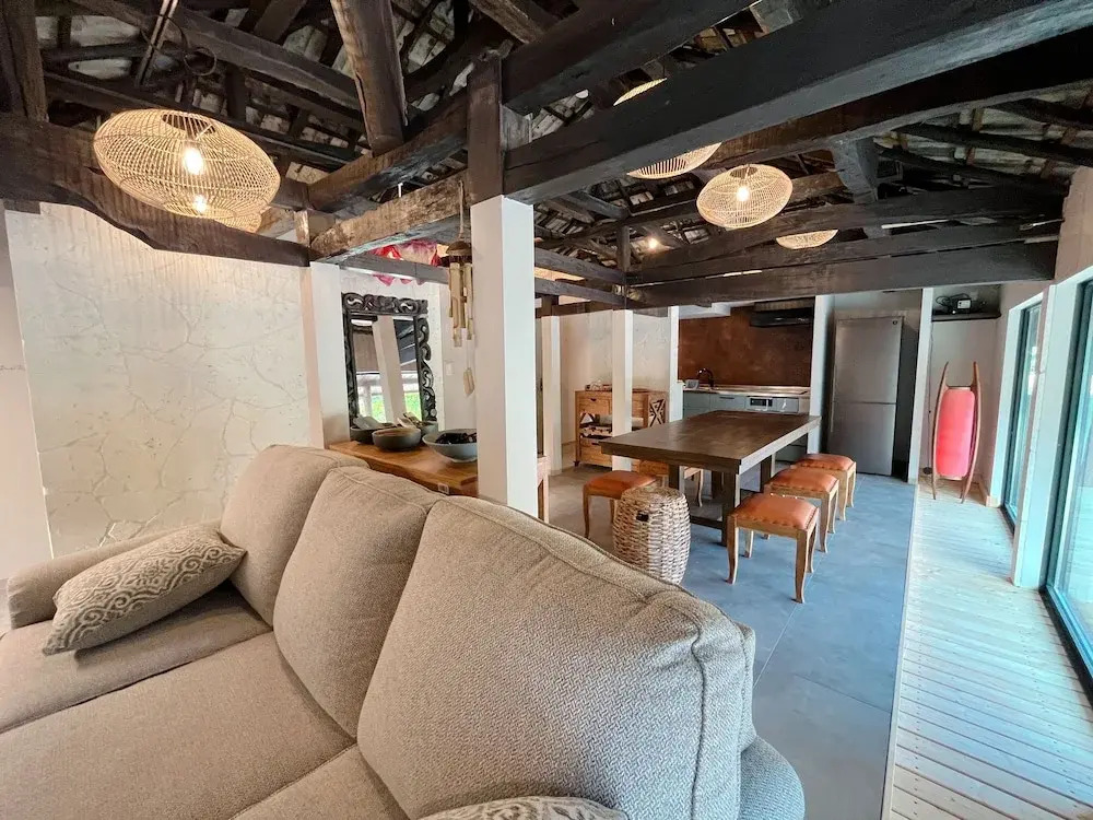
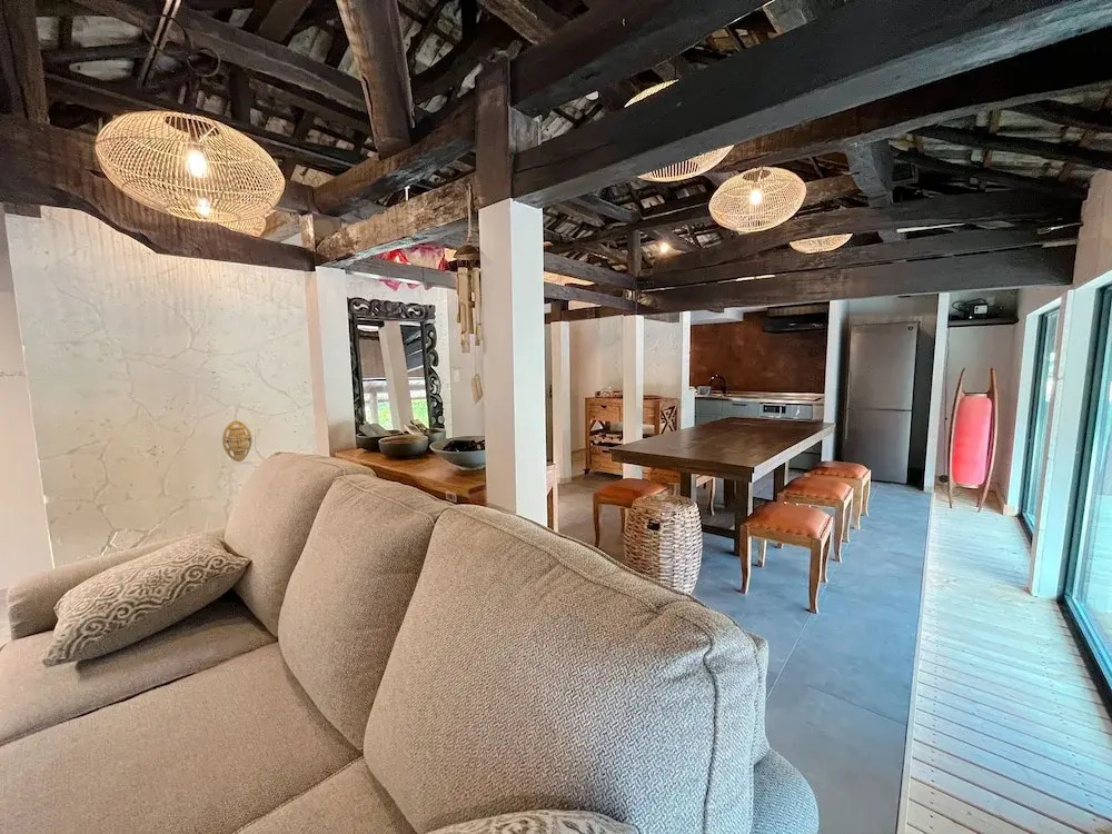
+ mask [221,419,254,463]
